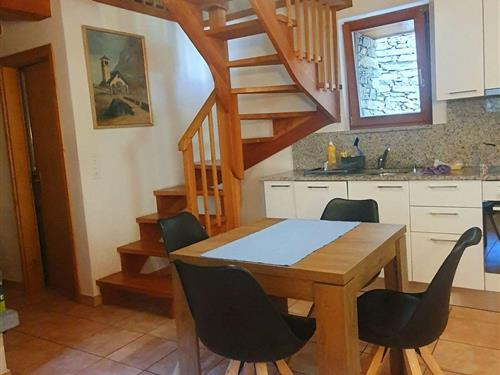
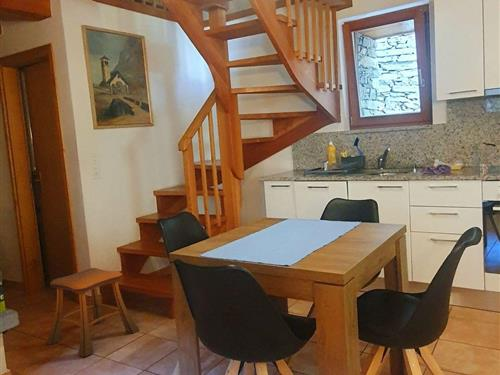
+ stool [45,267,140,358]
